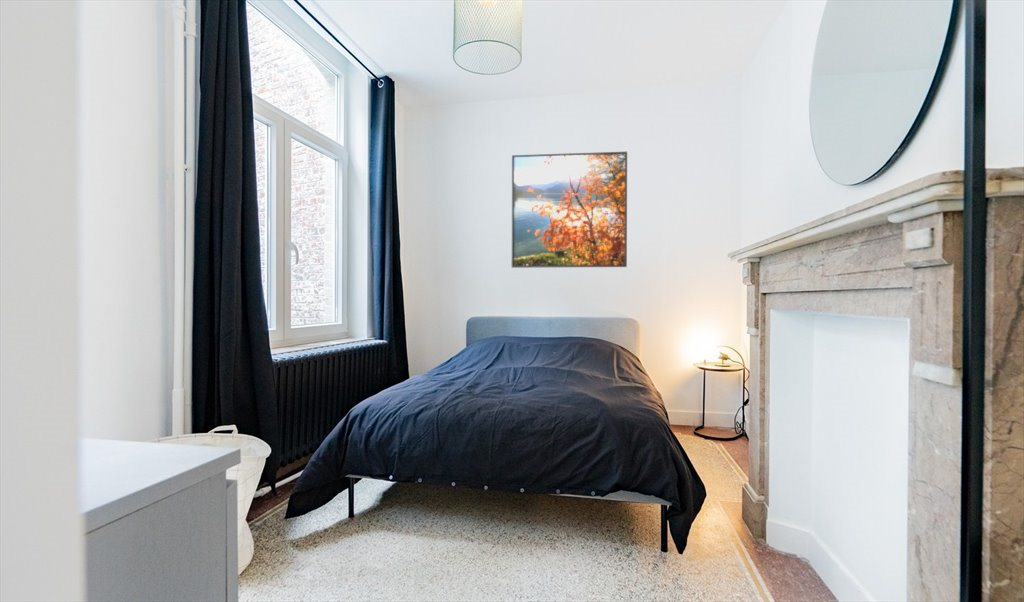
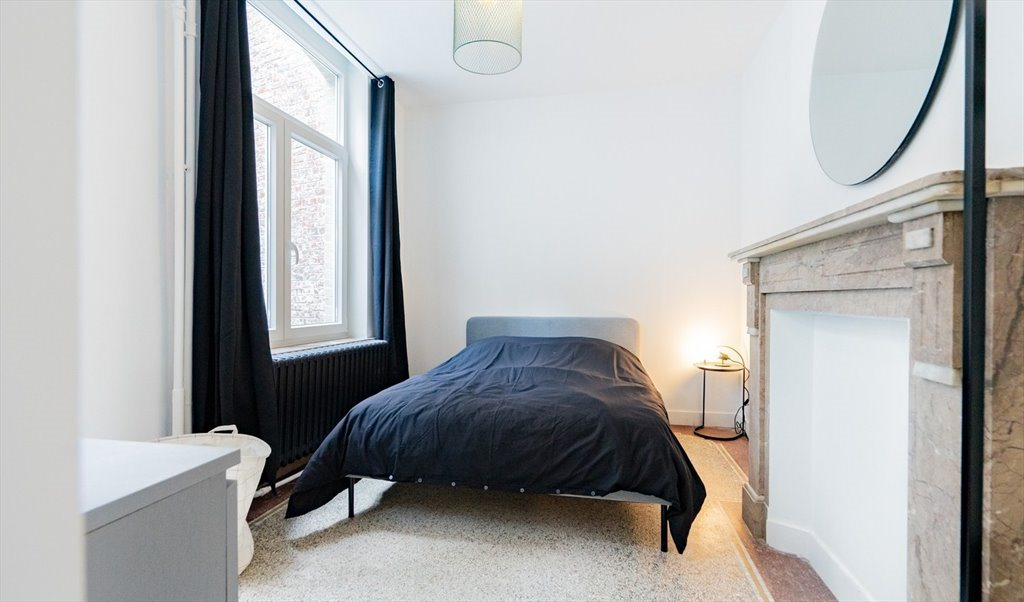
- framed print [510,151,628,269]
